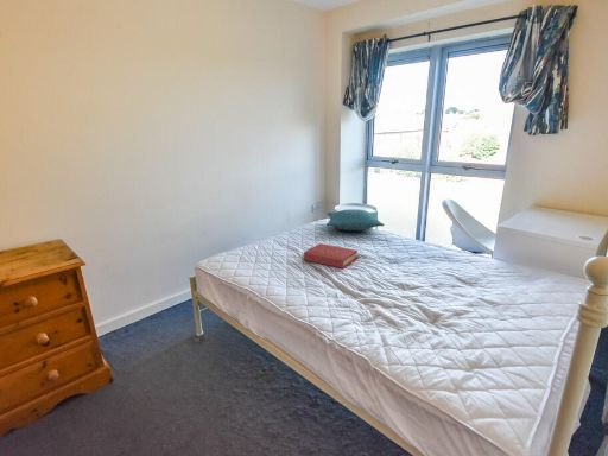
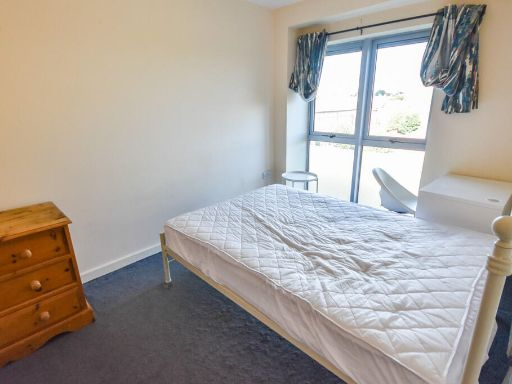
- pillow [325,208,386,232]
- hardback book [303,242,359,270]
